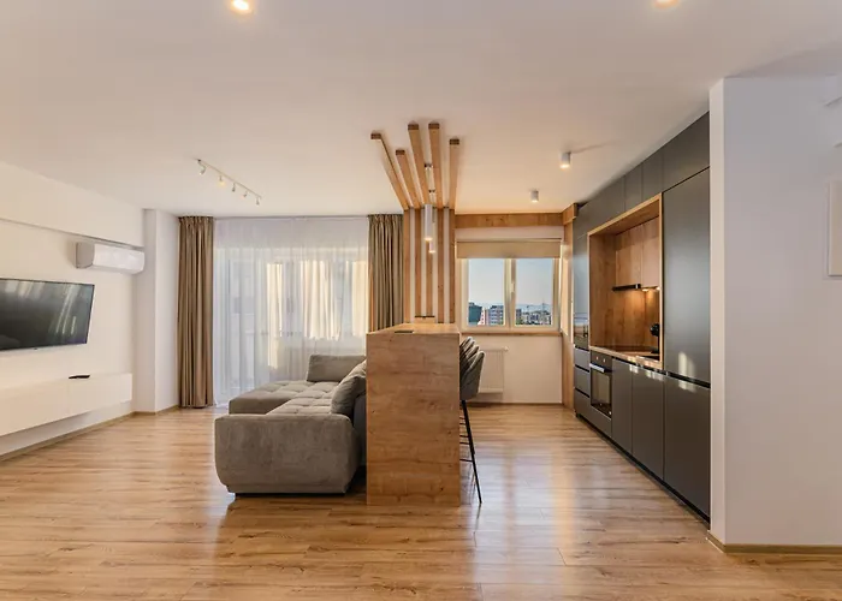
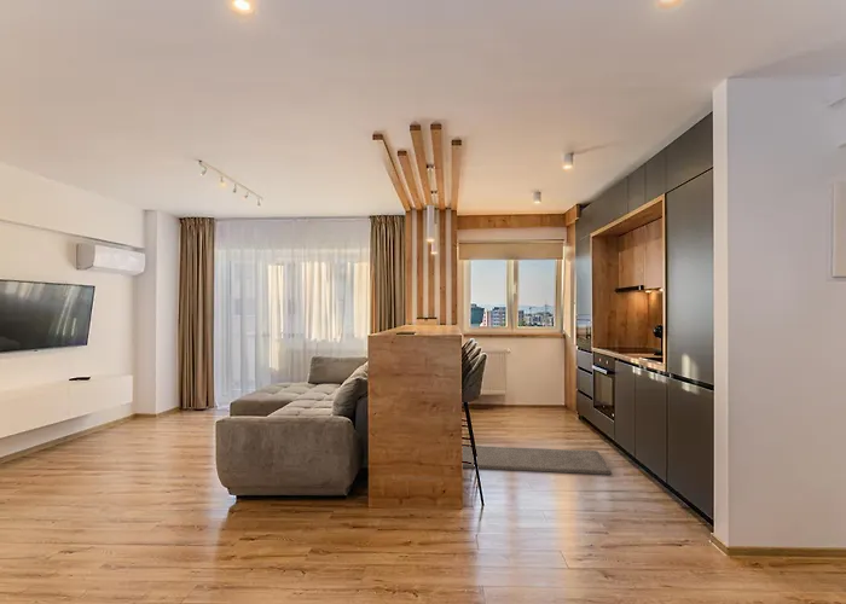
+ rug [462,445,613,476]
